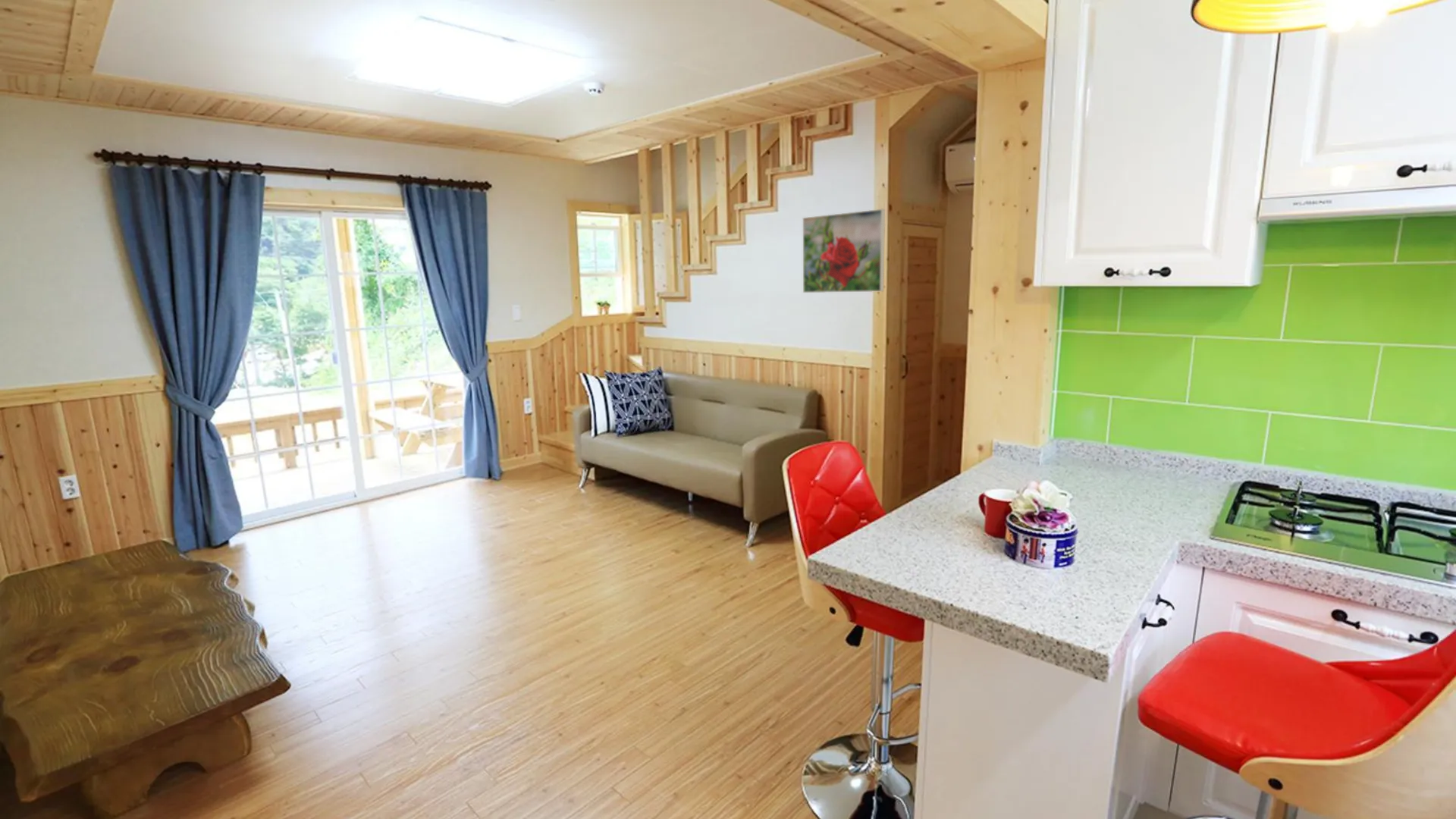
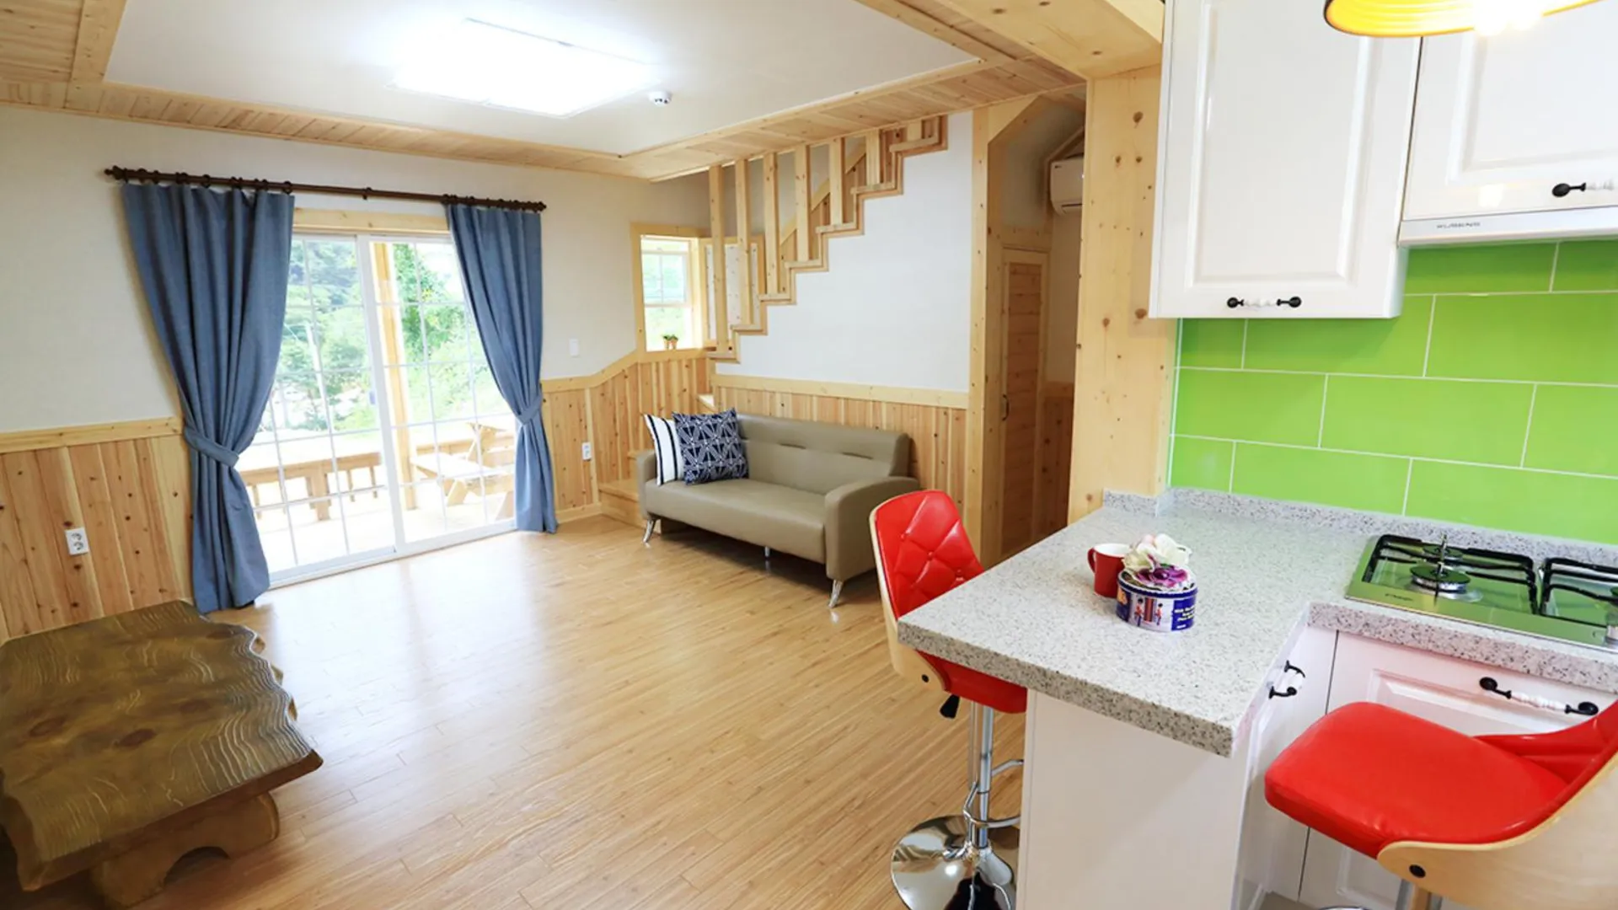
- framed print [802,209,886,293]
